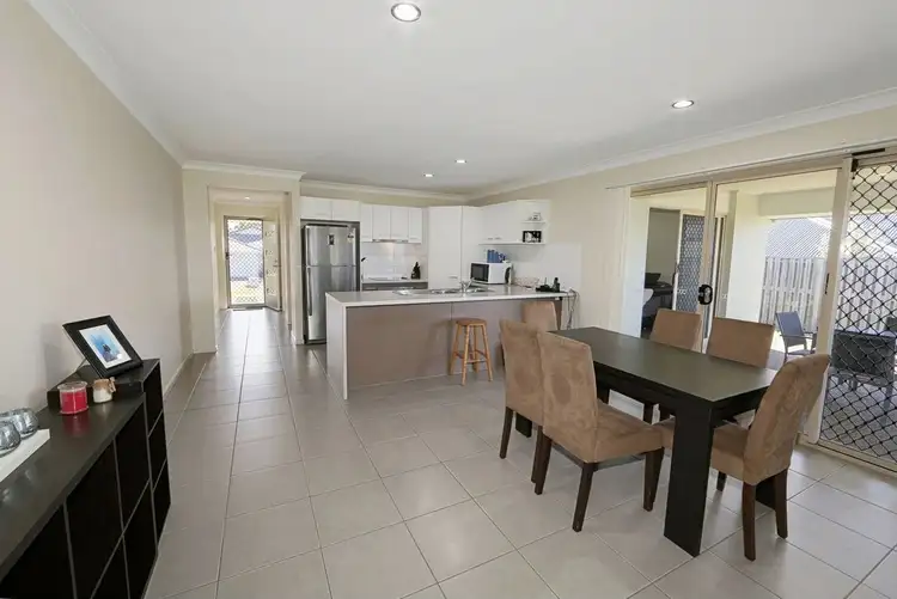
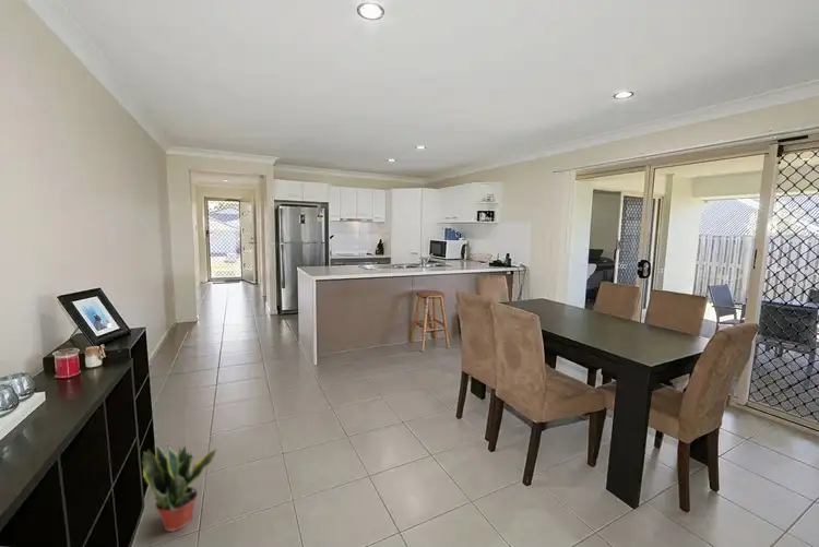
+ potted plant [141,442,217,533]
